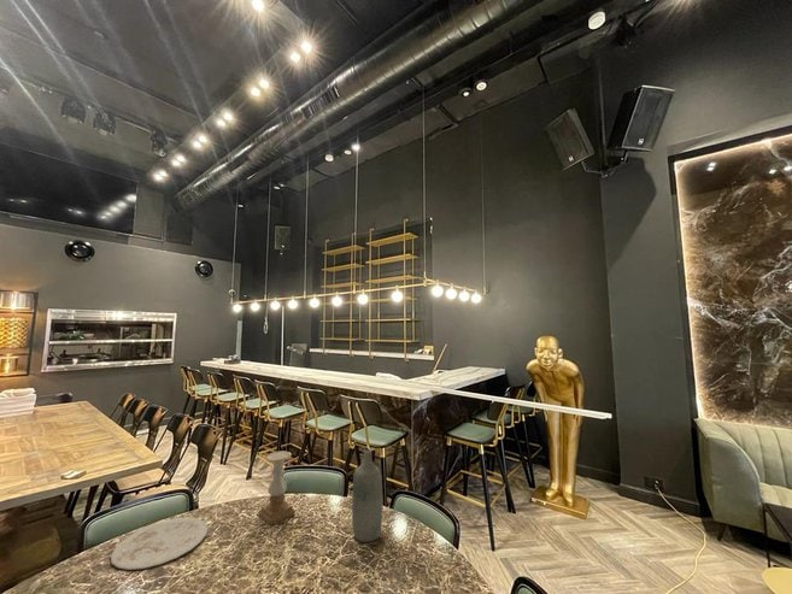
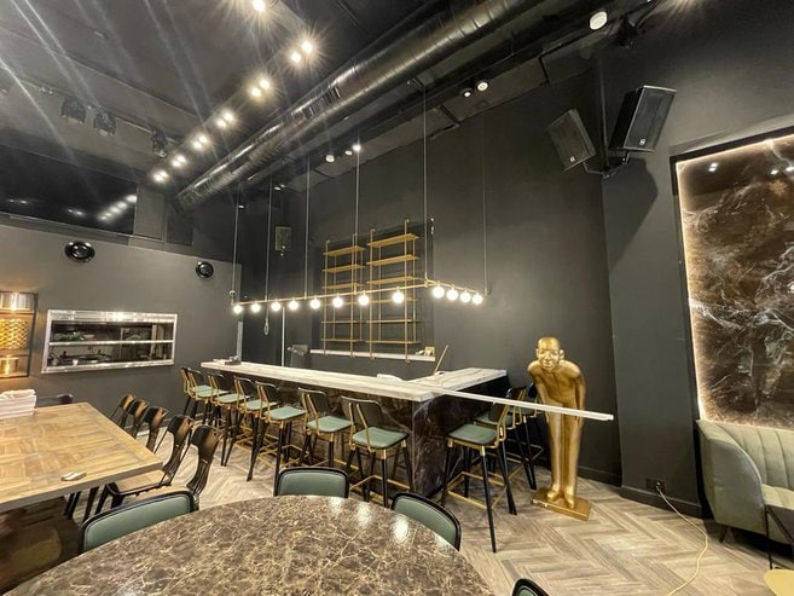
- bottle [351,448,383,543]
- plate [110,516,209,571]
- candle holder [257,449,297,527]
